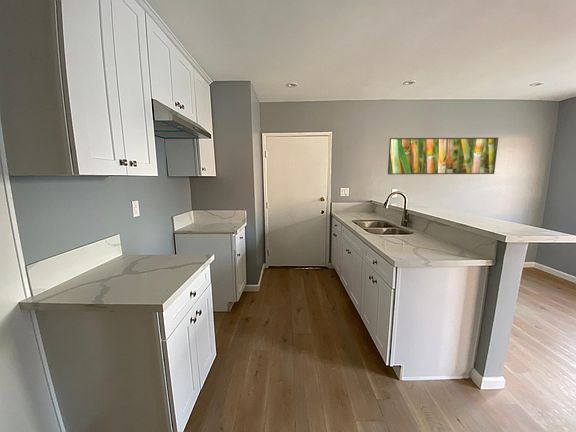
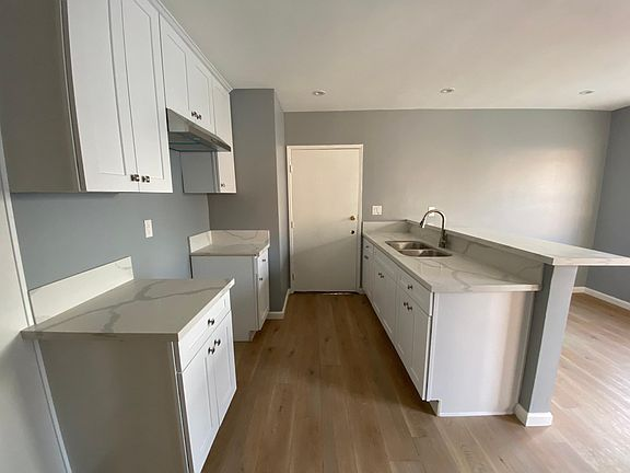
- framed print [387,136,499,175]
